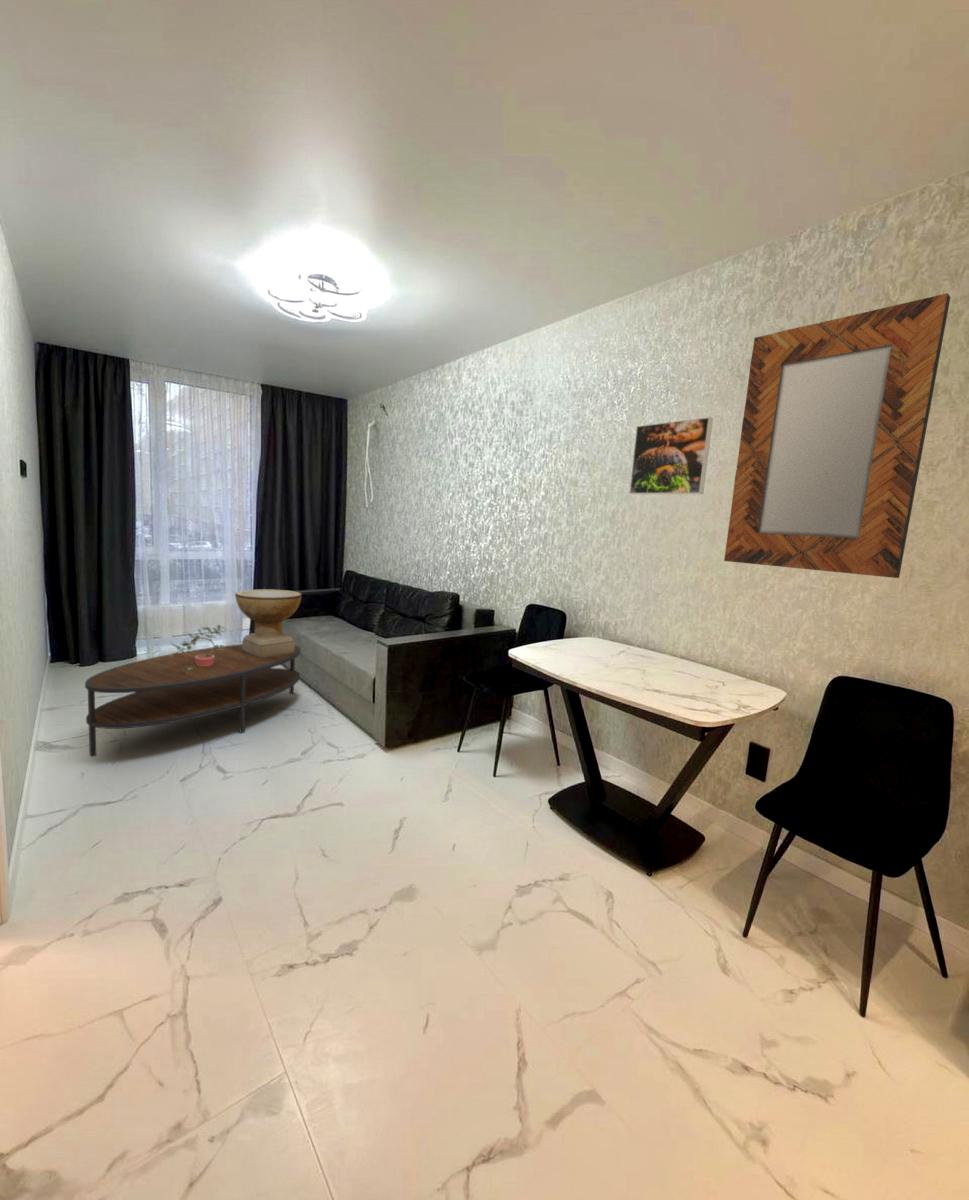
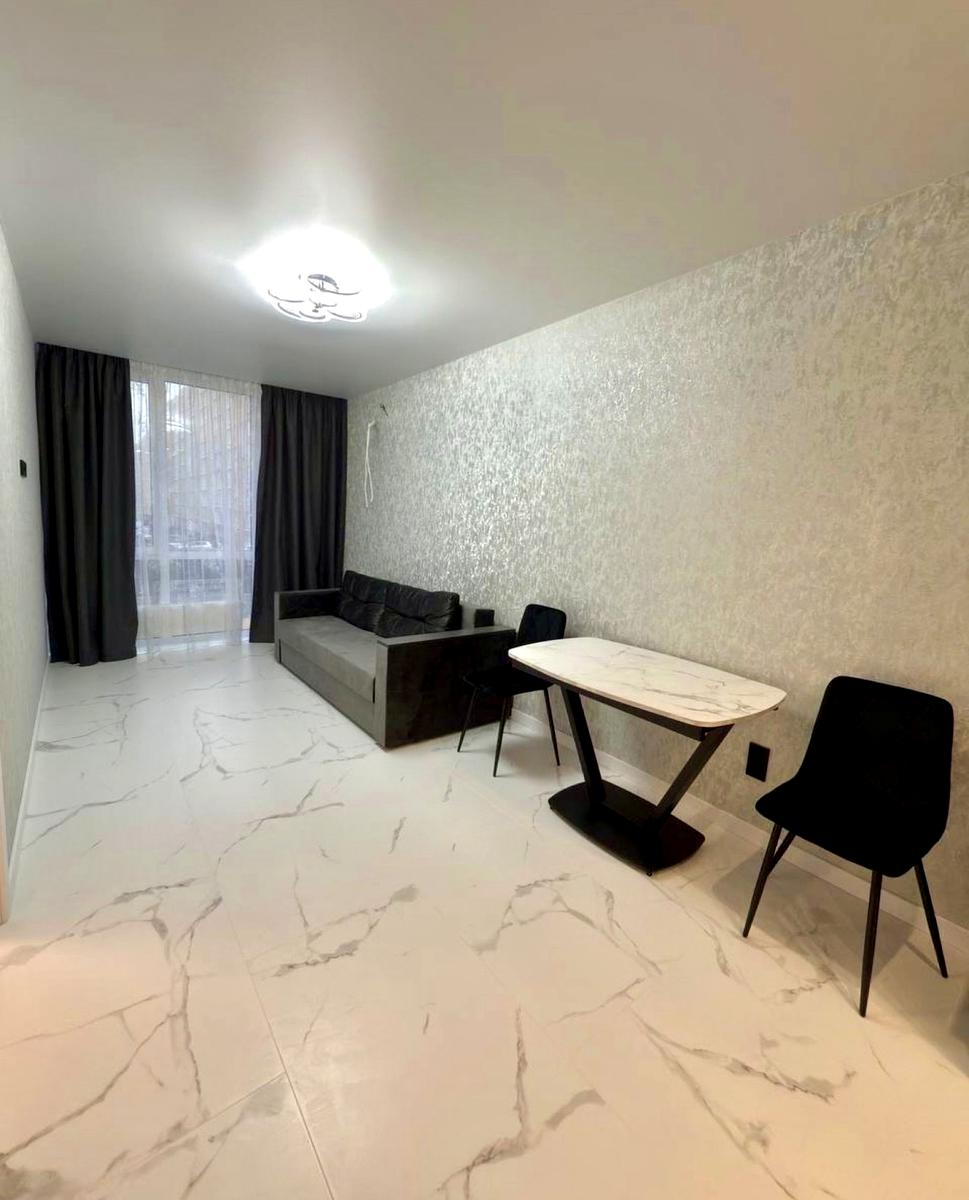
- potted plant [169,624,227,670]
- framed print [628,416,714,495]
- home mirror [723,292,951,579]
- coffee table [84,643,302,758]
- decorative bowl [234,588,303,658]
